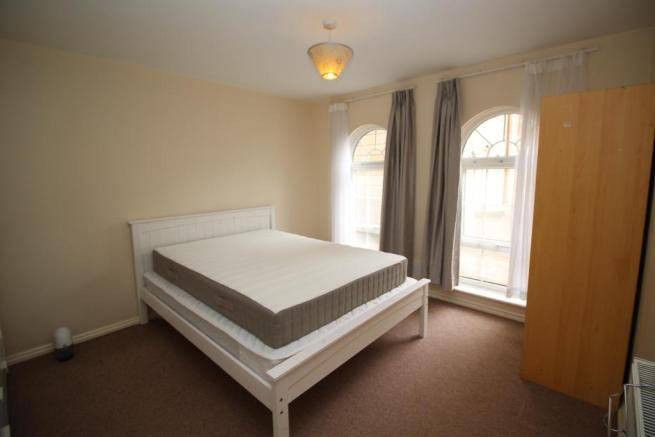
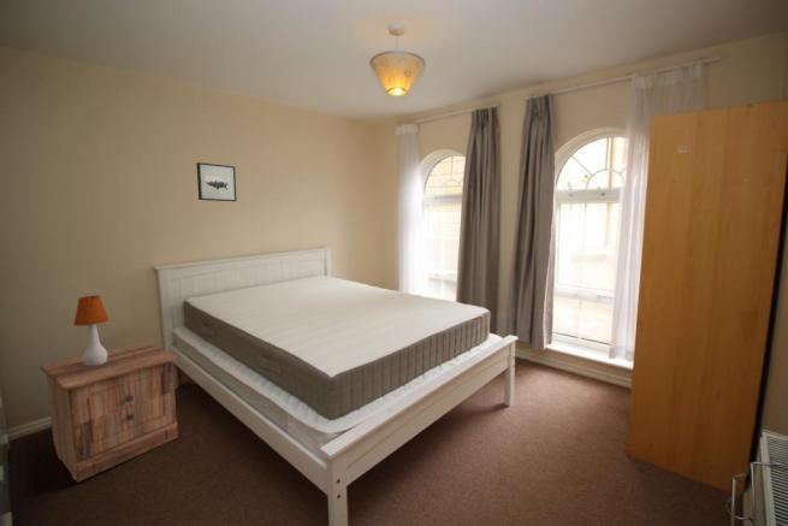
+ wall art [196,161,238,202]
+ nightstand [38,341,179,484]
+ table lamp [72,295,111,366]
